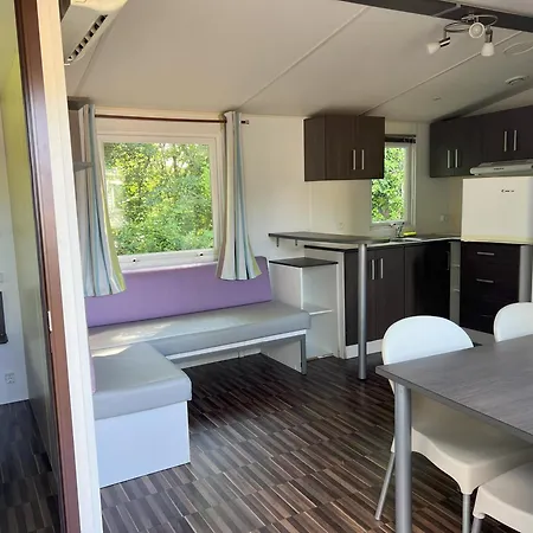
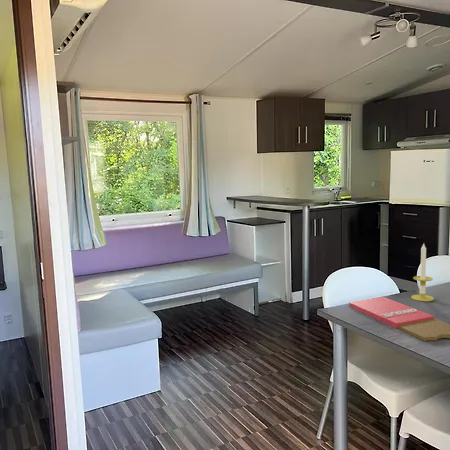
+ candle [410,243,435,302]
+ cutting board [349,296,450,342]
